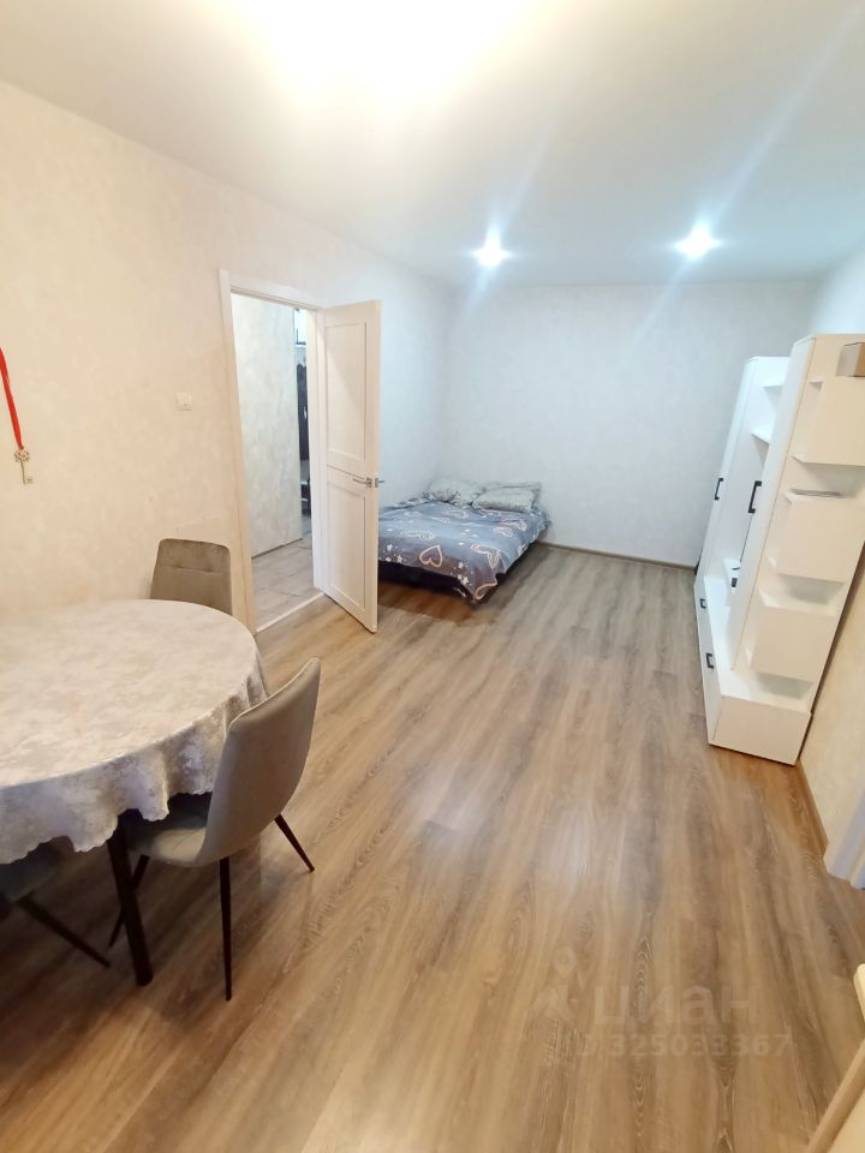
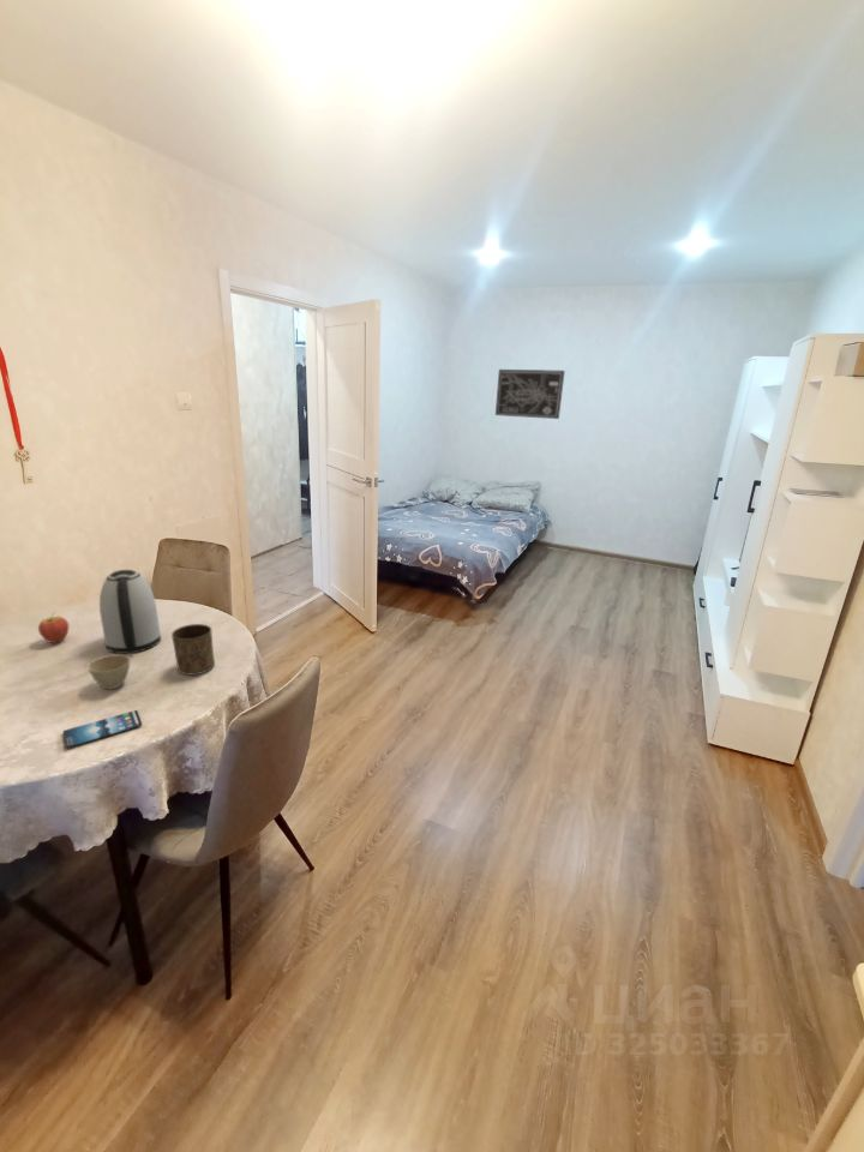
+ wall art [494,368,566,420]
+ fruit [37,611,70,644]
+ cup [170,623,216,676]
+ flower pot [86,654,131,690]
+ smartphone [62,709,143,749]
+ kettle [98,569,162,655]
